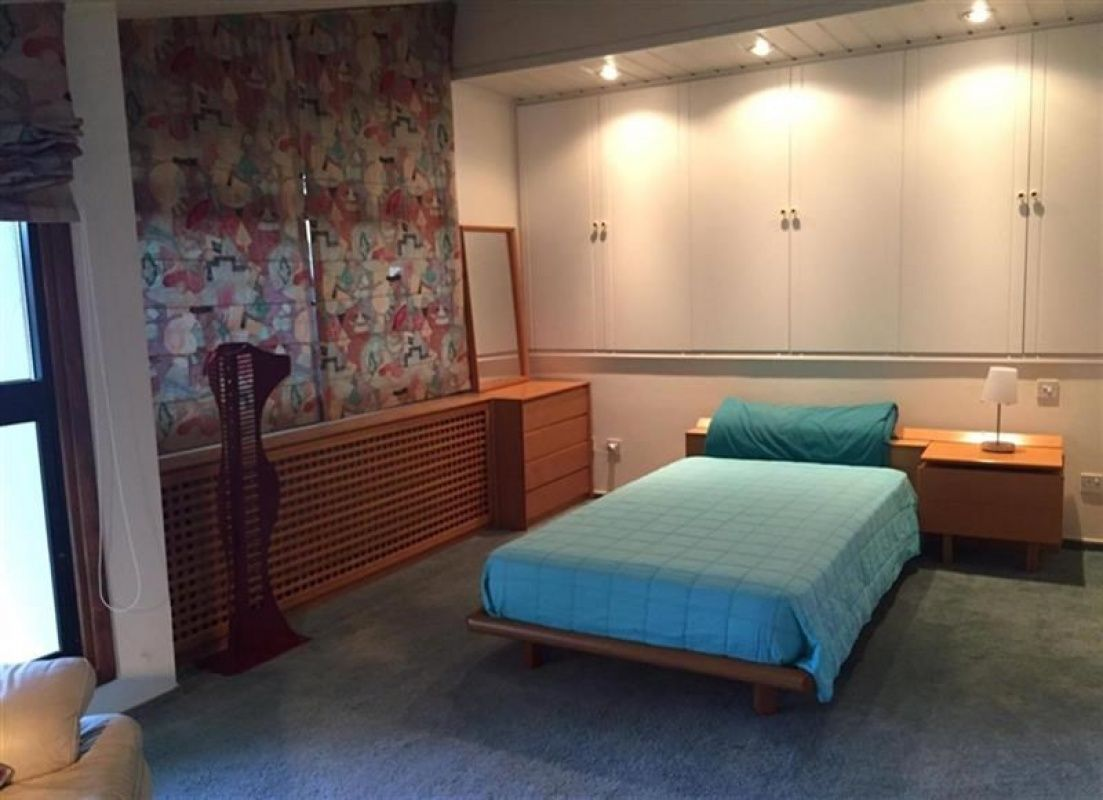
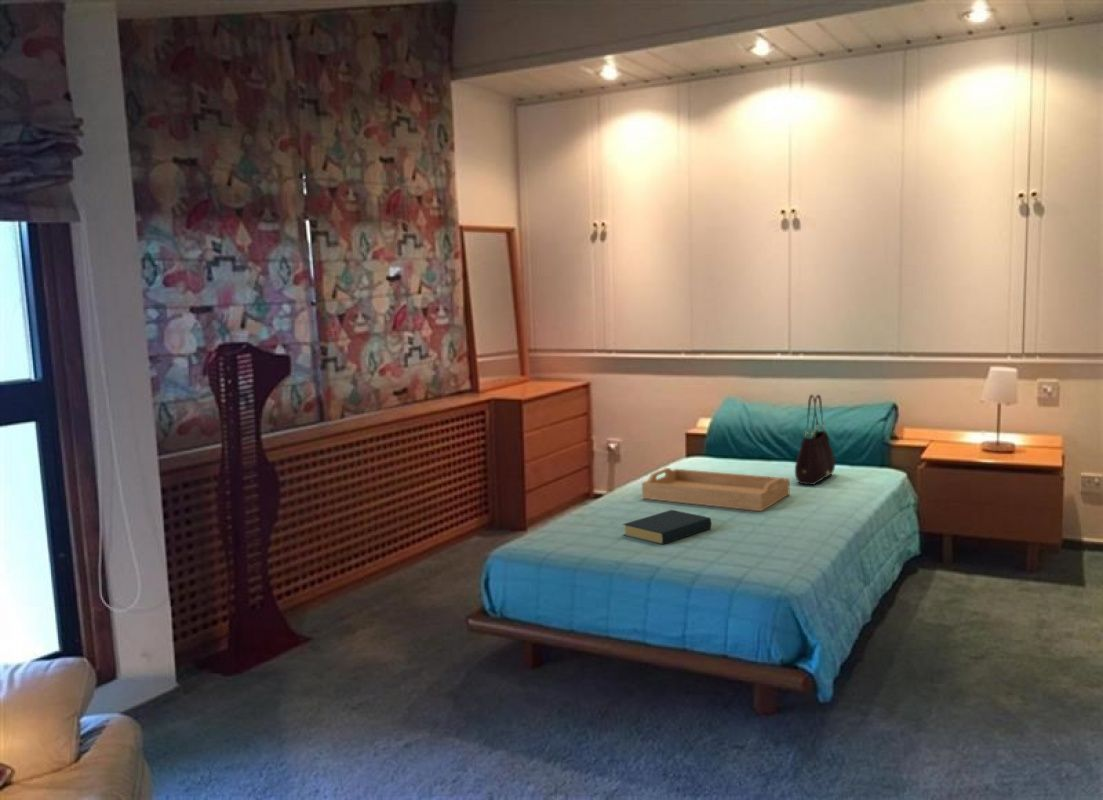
+ handbag [794,393,836,486]
+ hardback book [622,509,712,546]
+ serving tray [641,467,790,512]
